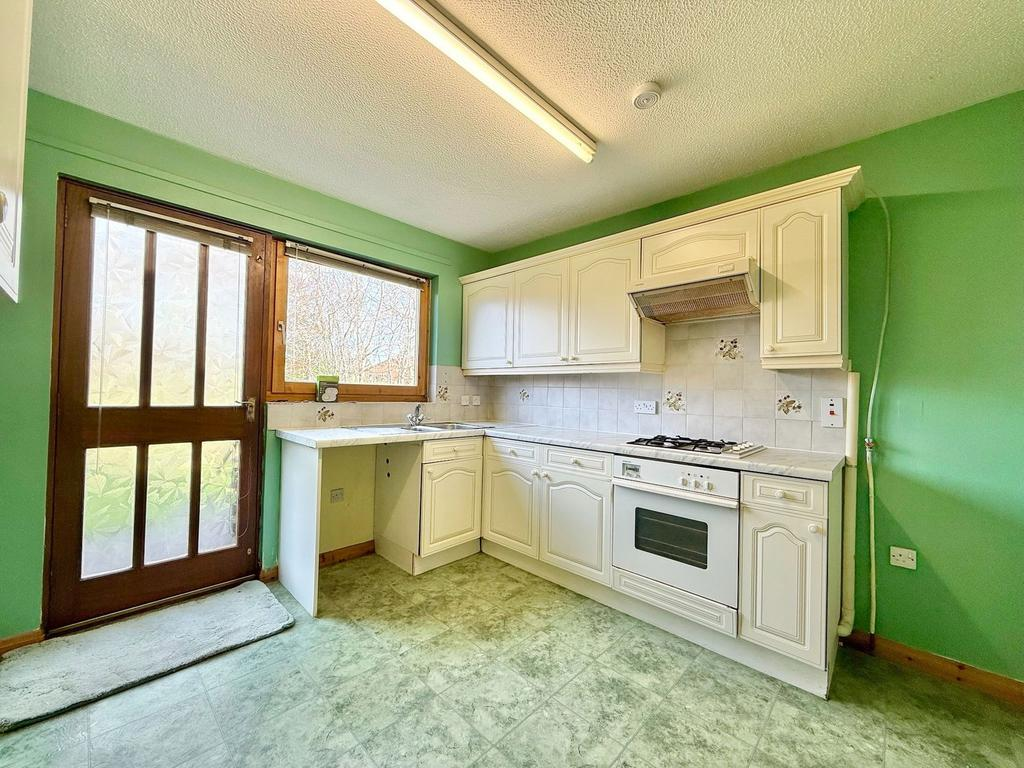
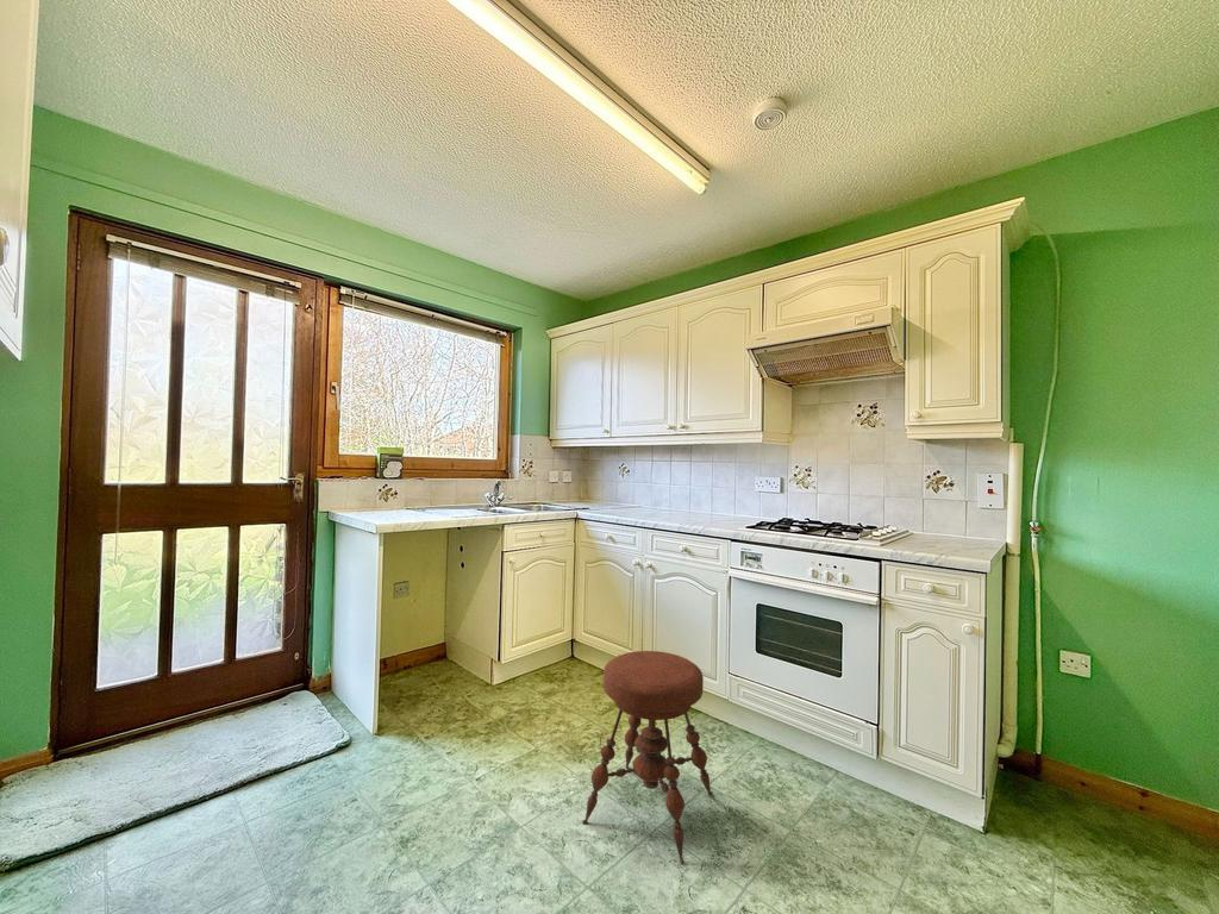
+ stool [581,650,714,865]
